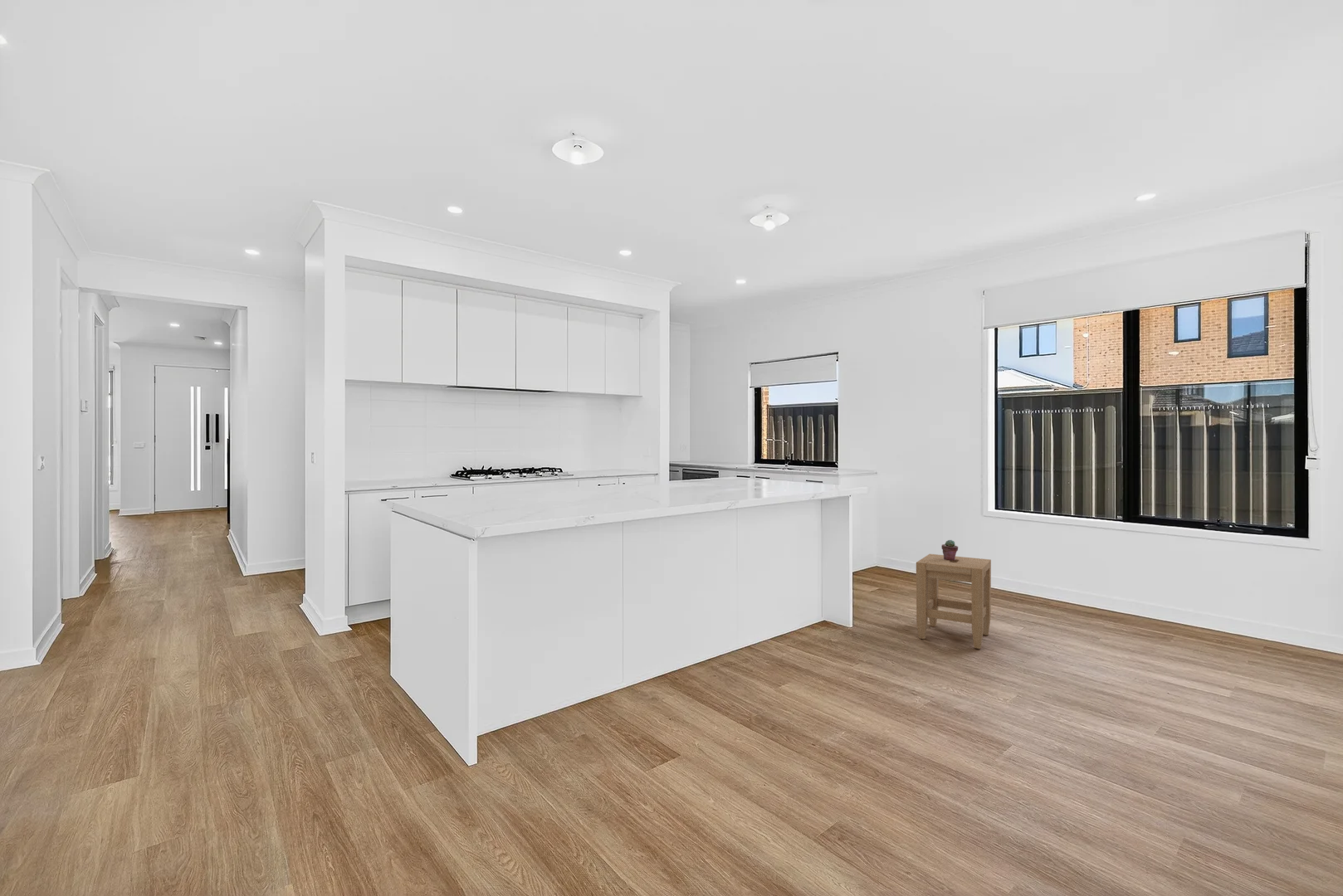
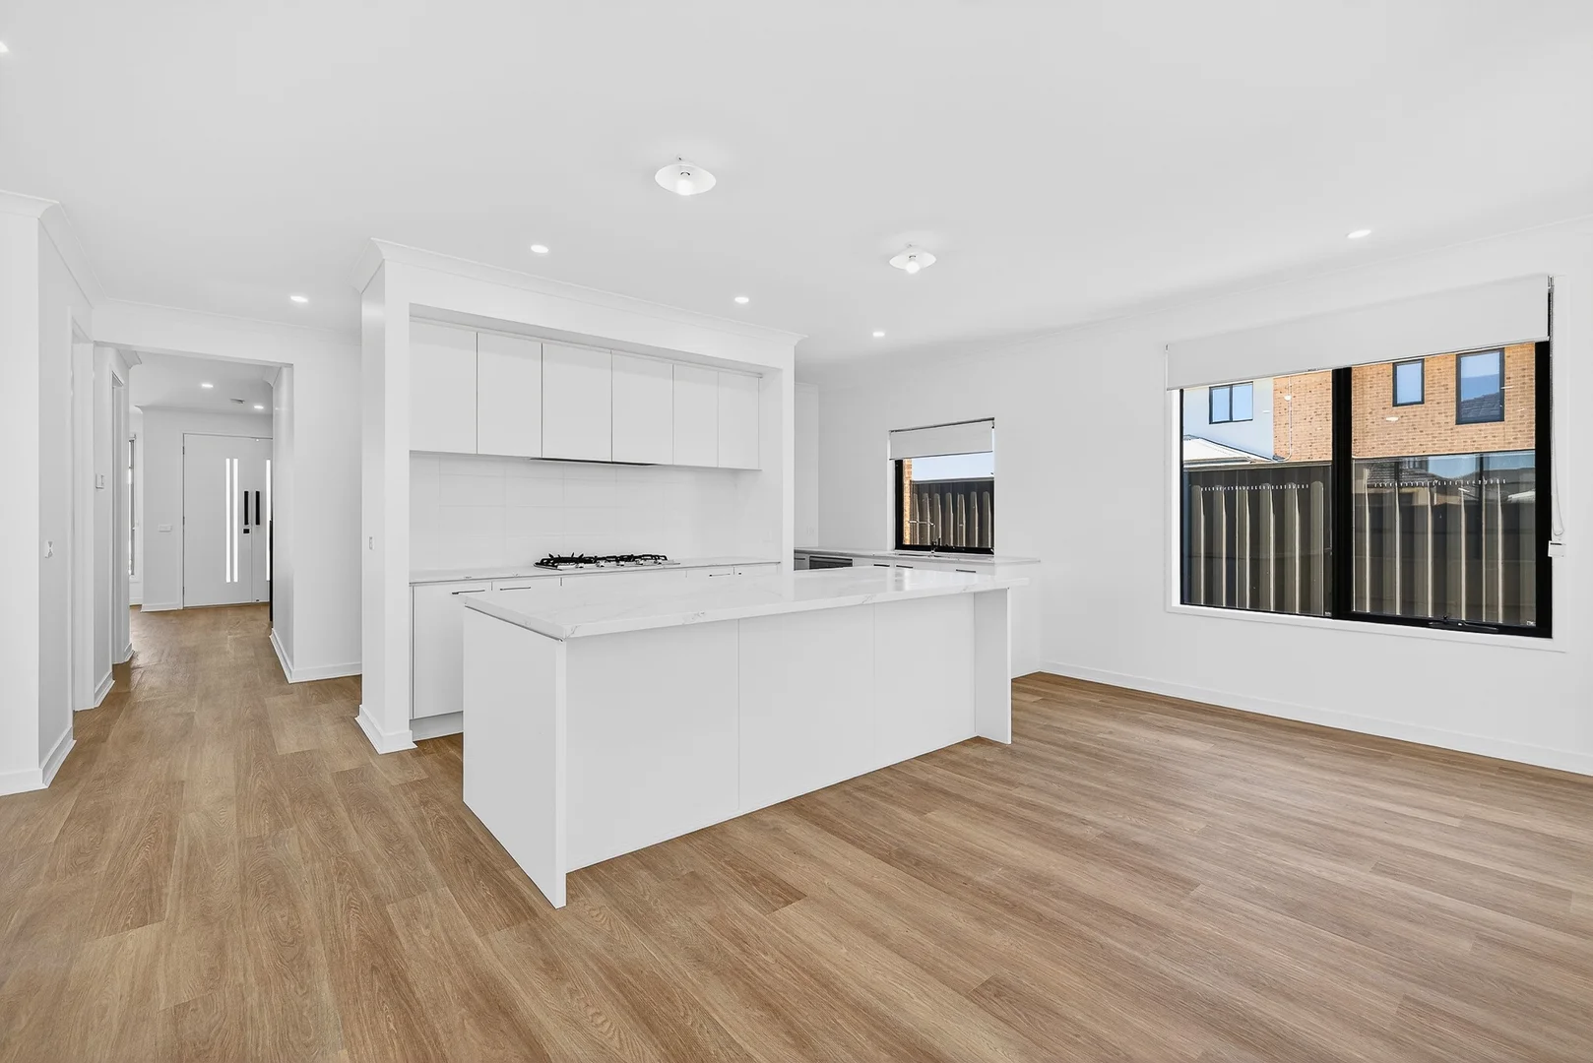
- stool [916,553,992,650]
- potted succulent [940,539,959,561]
